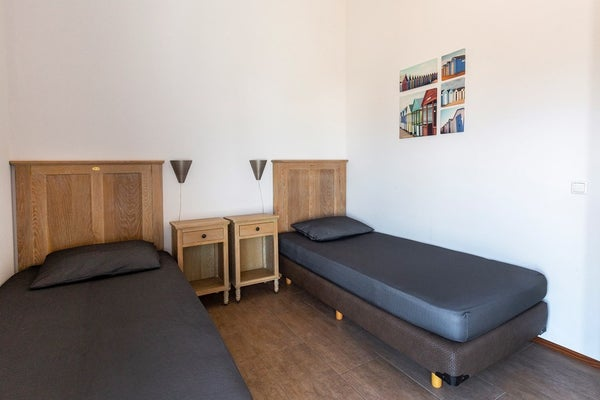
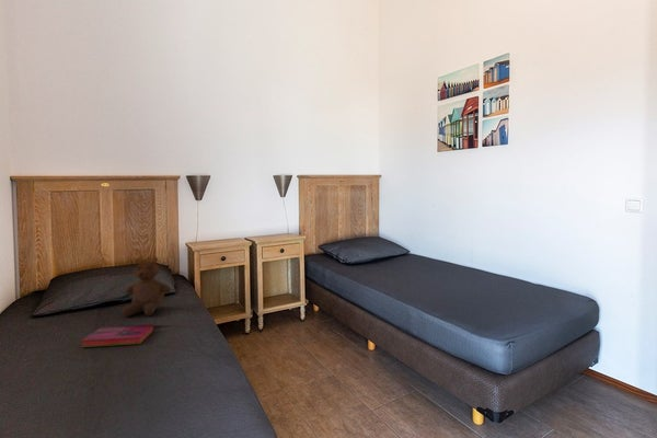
+ teddy bear [122,256,172,318]
+ hardback book [81,323,155,348]
